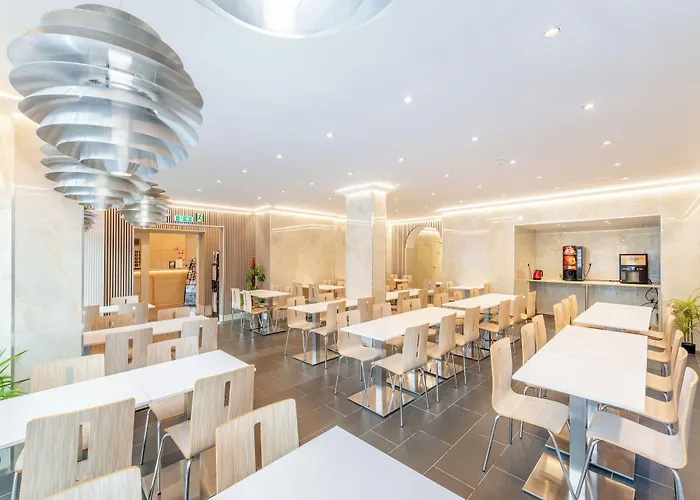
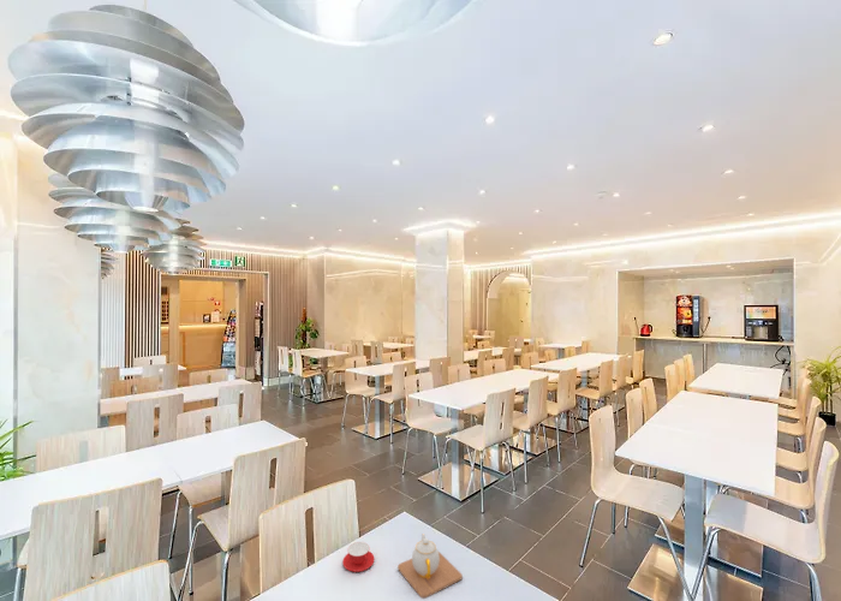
+ teacup [341,541,376,573]
+ teapot [396,534,464,600]
